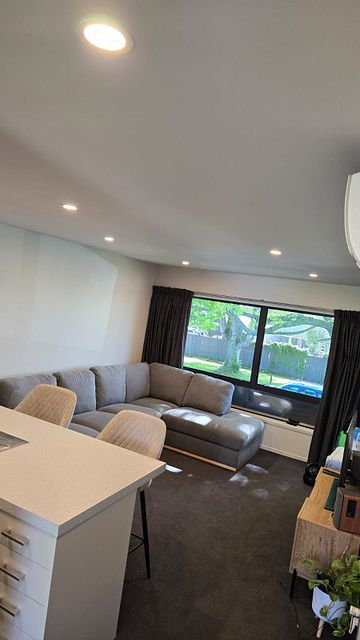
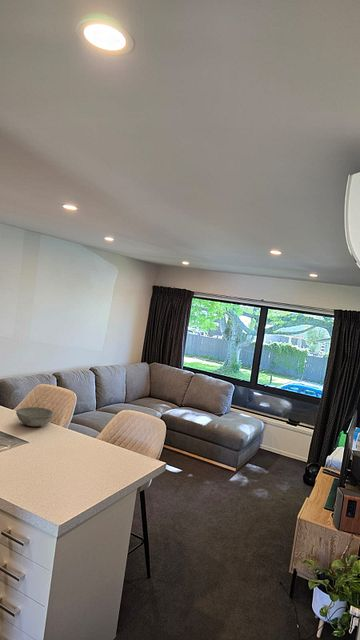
+ bowl [15,406,55,427]
